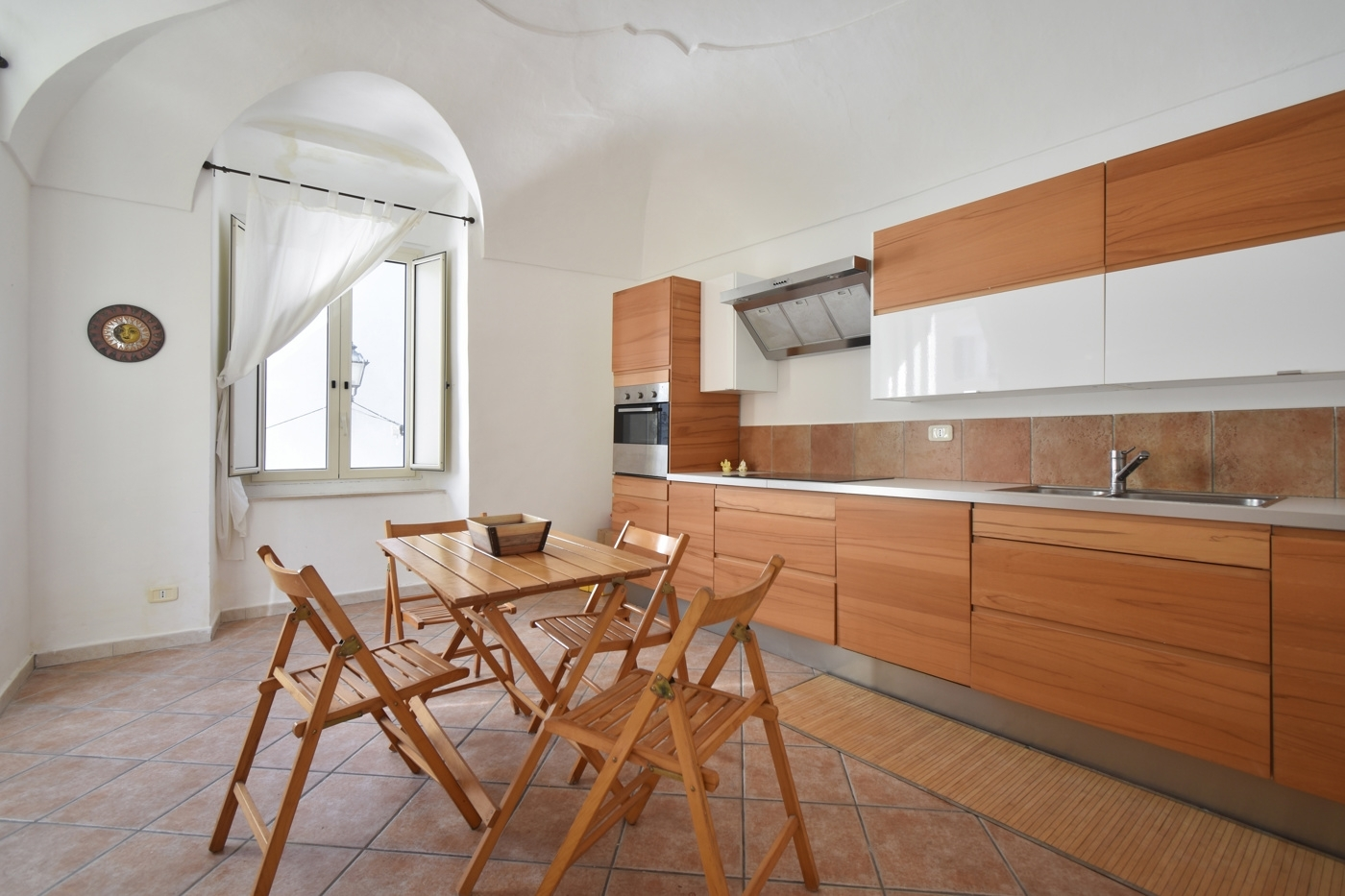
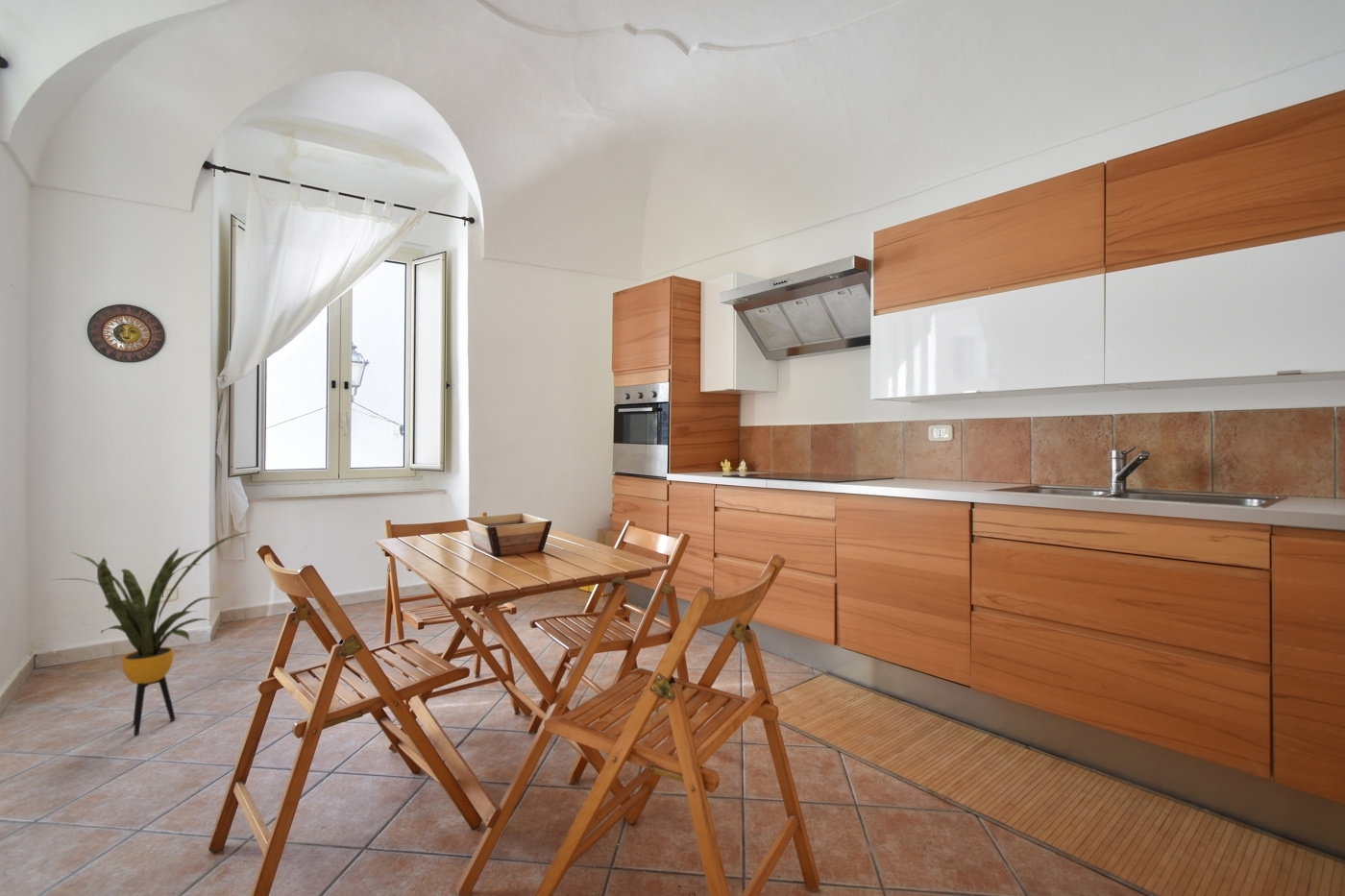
+ house plant [51,530,252,736]
